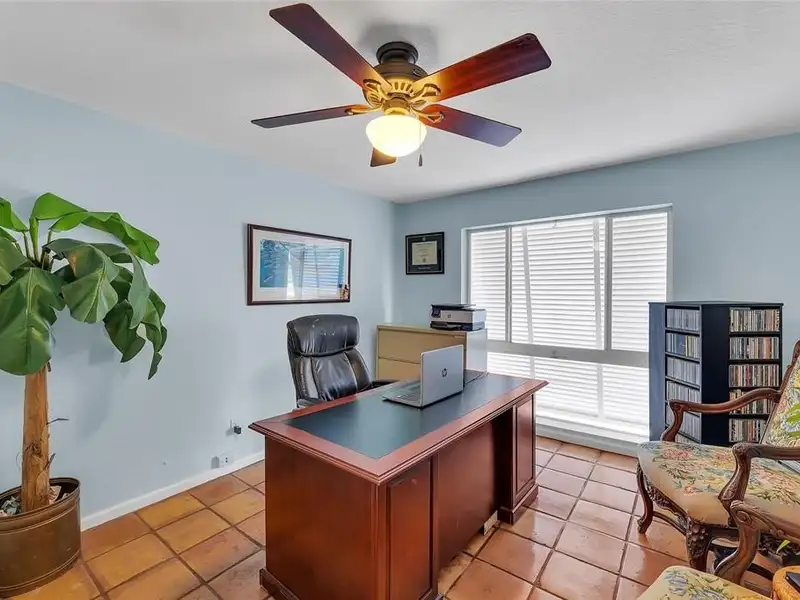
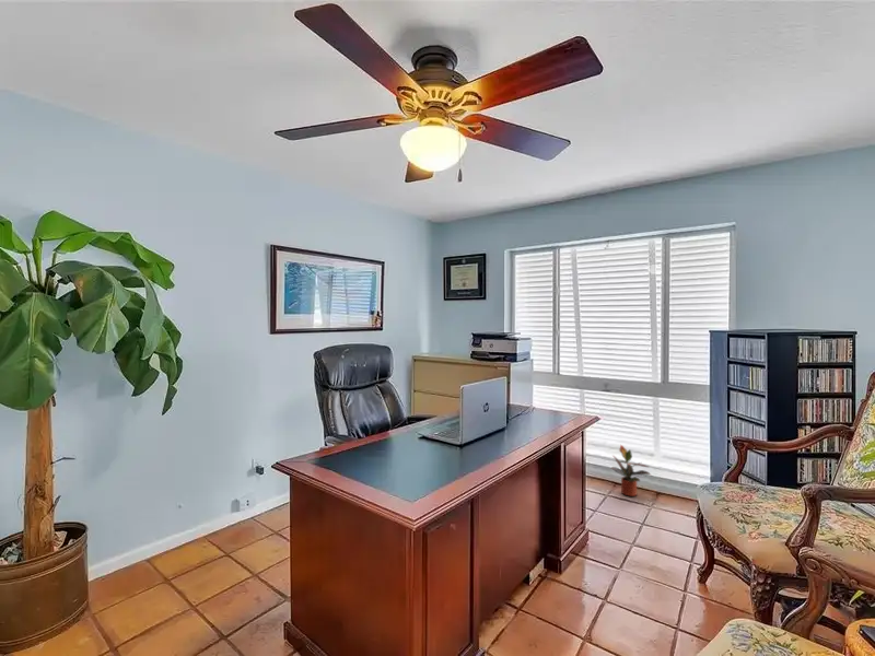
+ potted plant [610,444,653,497]
